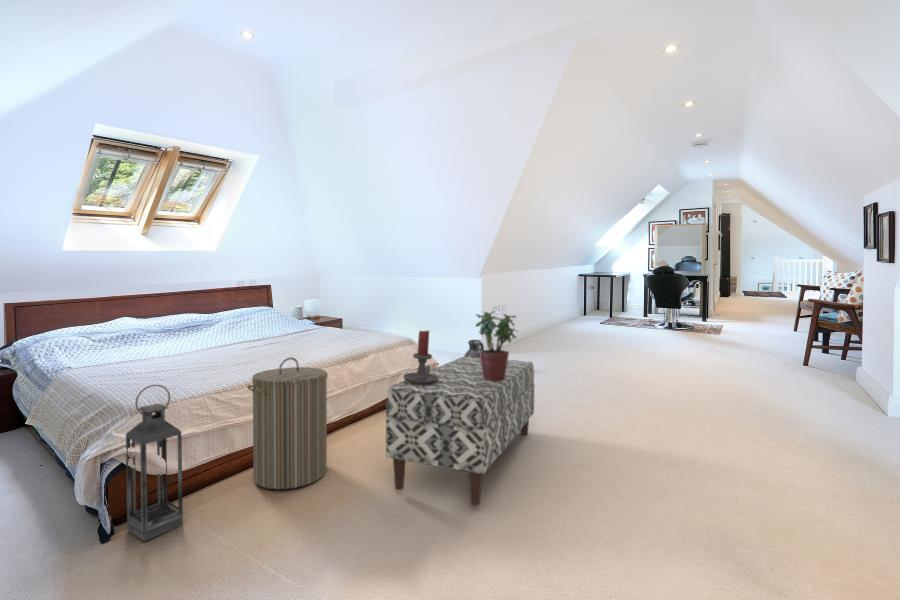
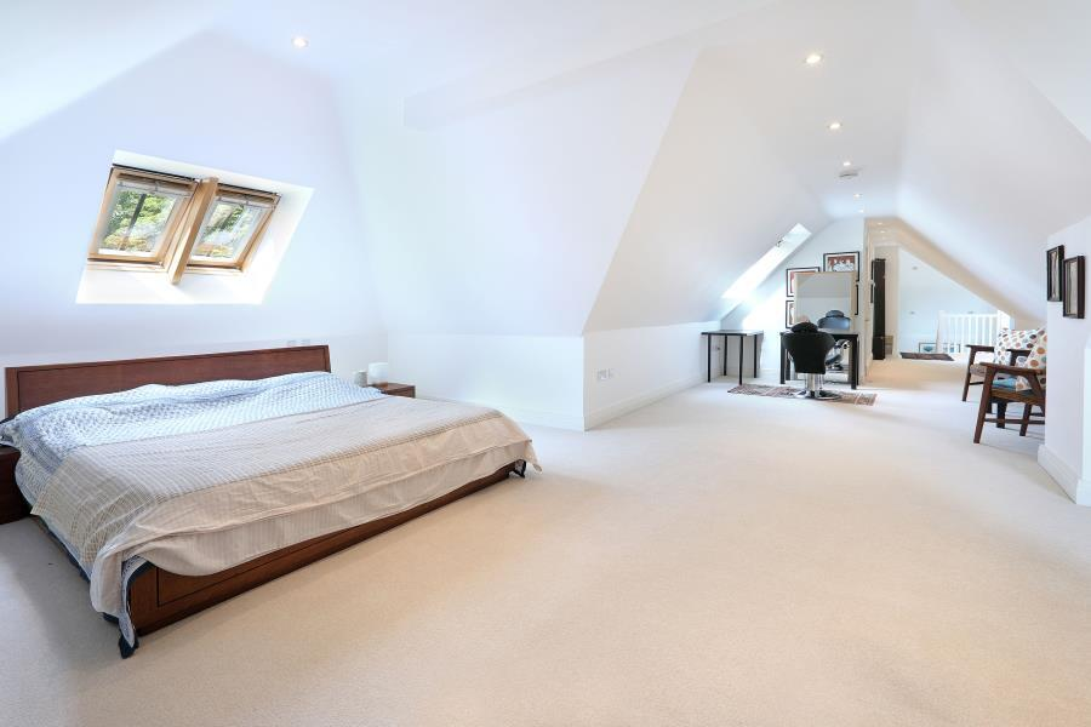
- potted plant [474,310,519,382]
- candle holder [402,330,440,384]
- lantern [125,384,184,543]
- ceramic jug [463,339,485,358]
- bench [385,356,536,507]
- laundry hamper [246,356,329,490]
